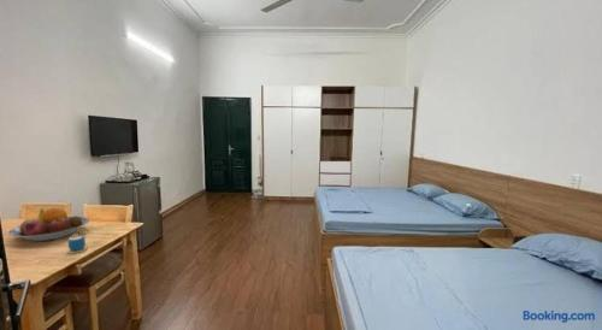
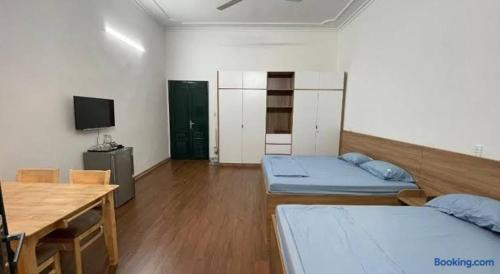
- cup [66,226,89,255]
- fruit bowl [7,207,90,242]
